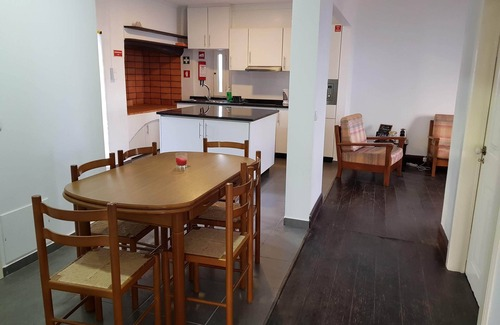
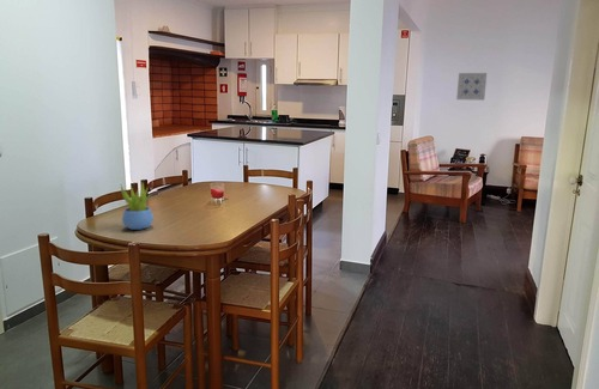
+ succulent plant [120,182,155,231]
+ wall art [455,72,488,102]
